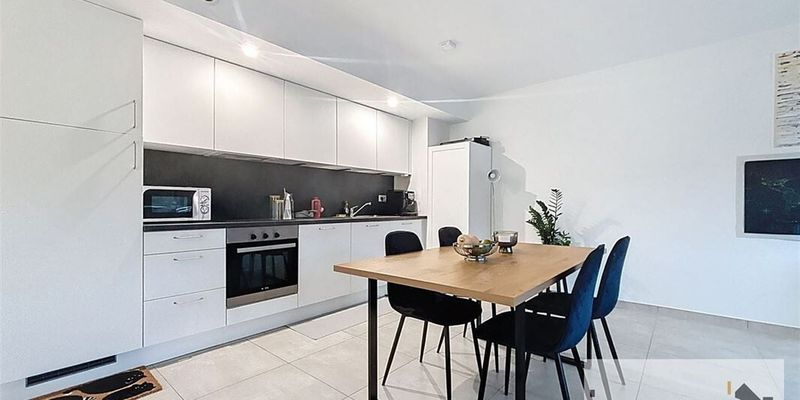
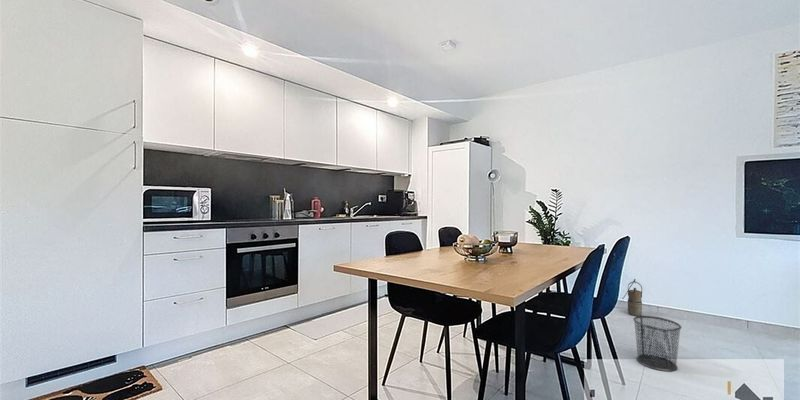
+ waste bin [632,315,683,372]
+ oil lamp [622,278,643,317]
